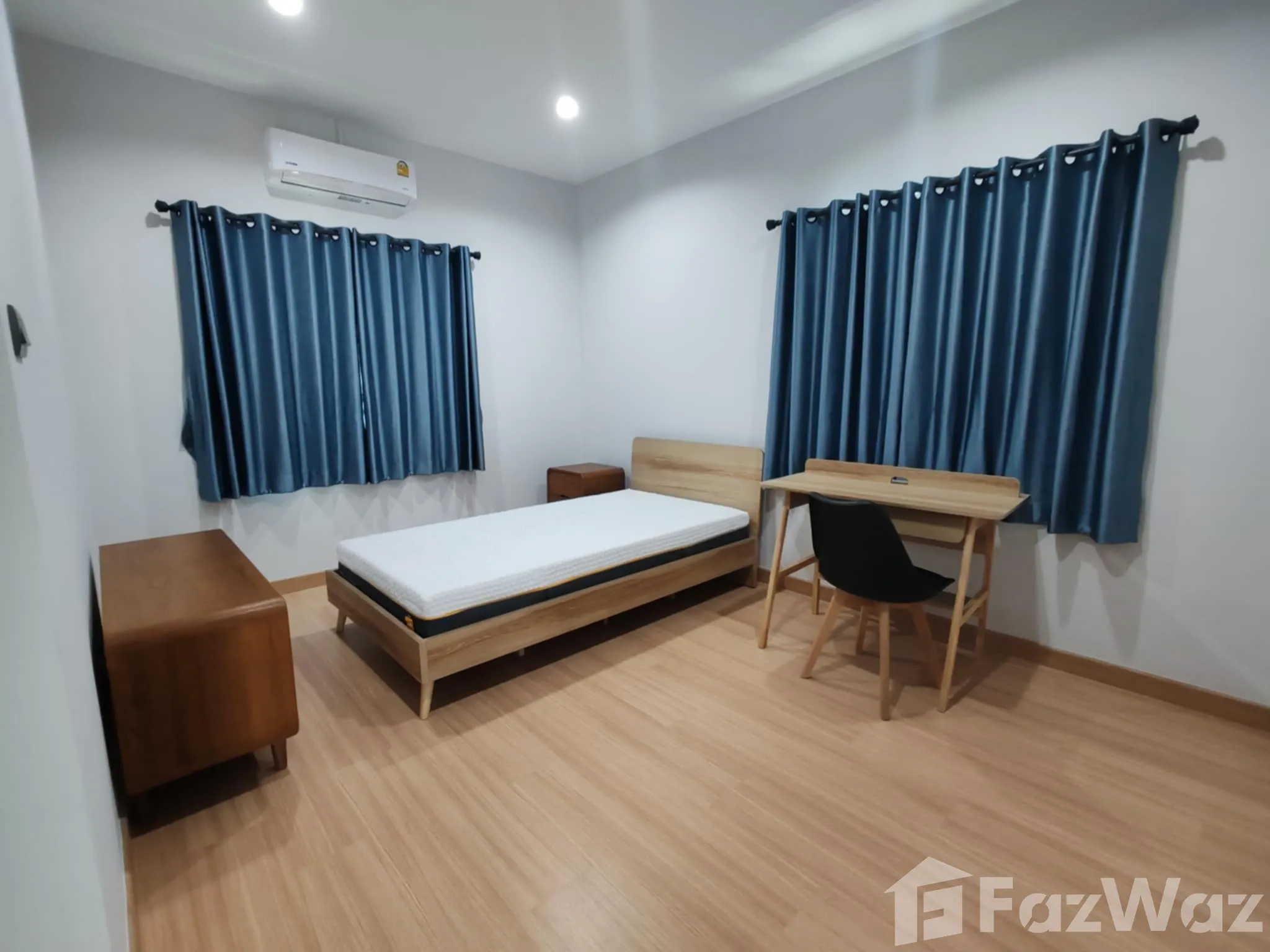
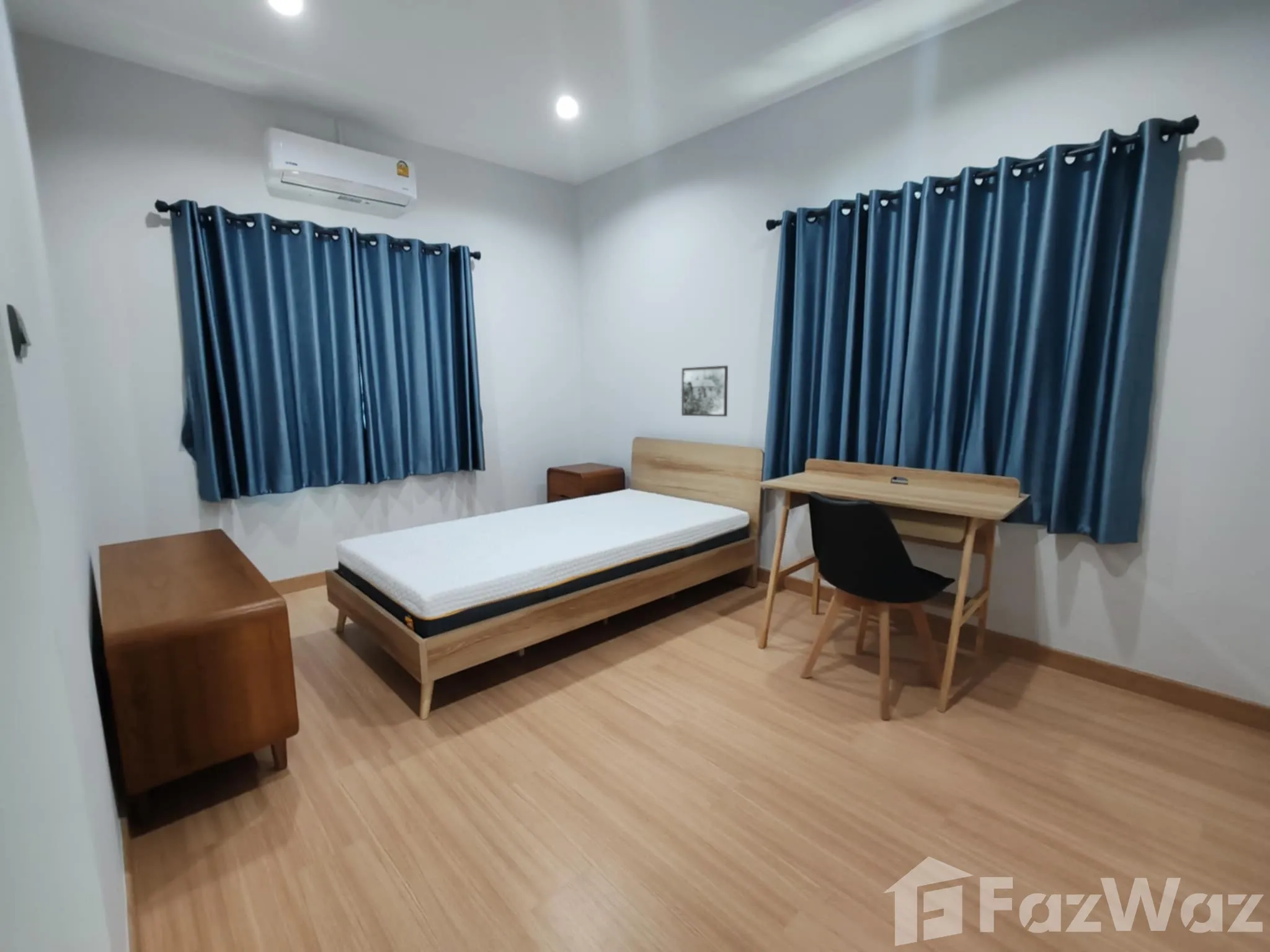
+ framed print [681,365,729,417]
